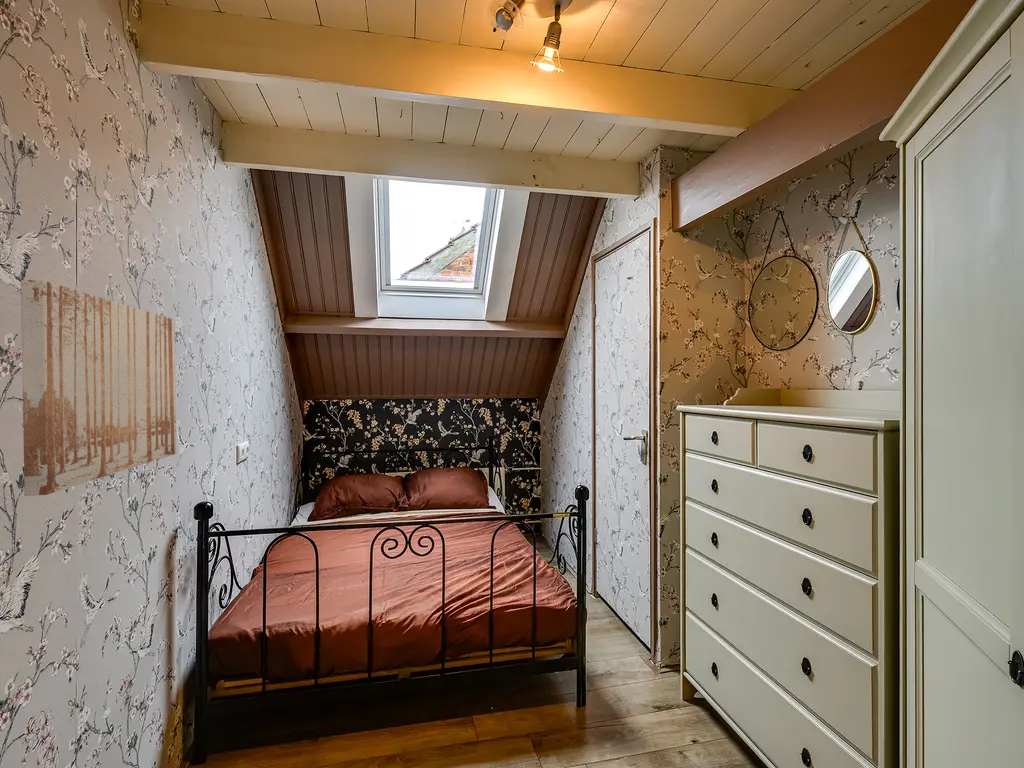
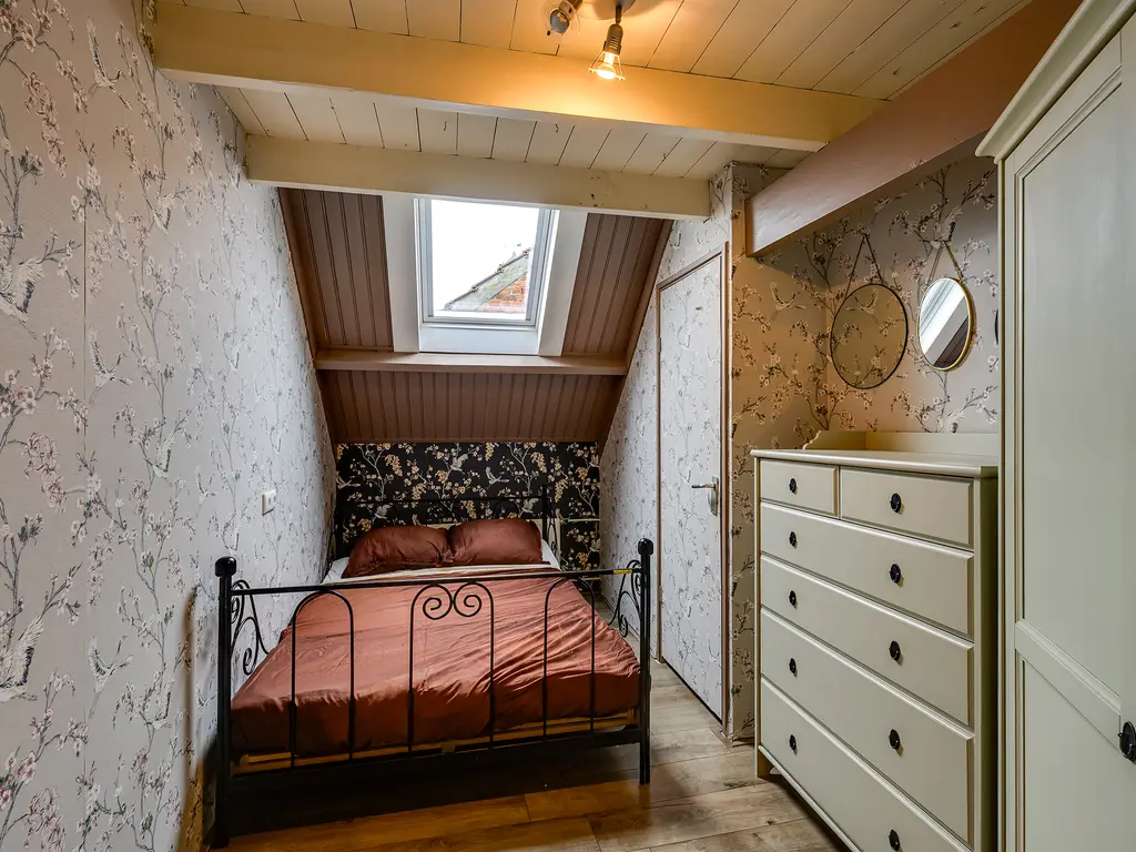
- wall art [20,279,177,497]
